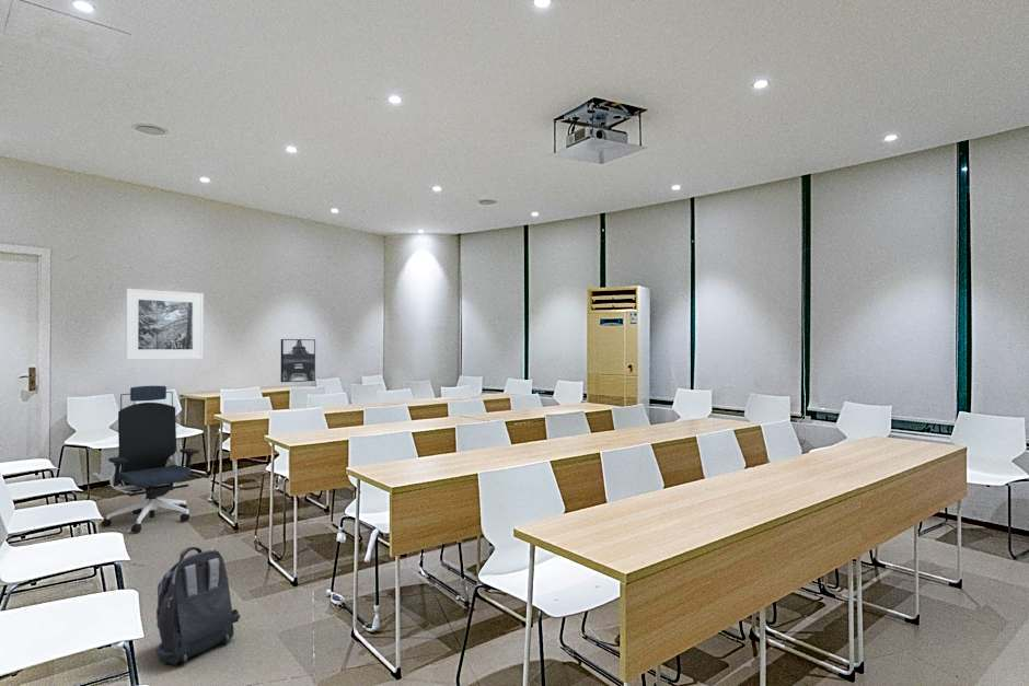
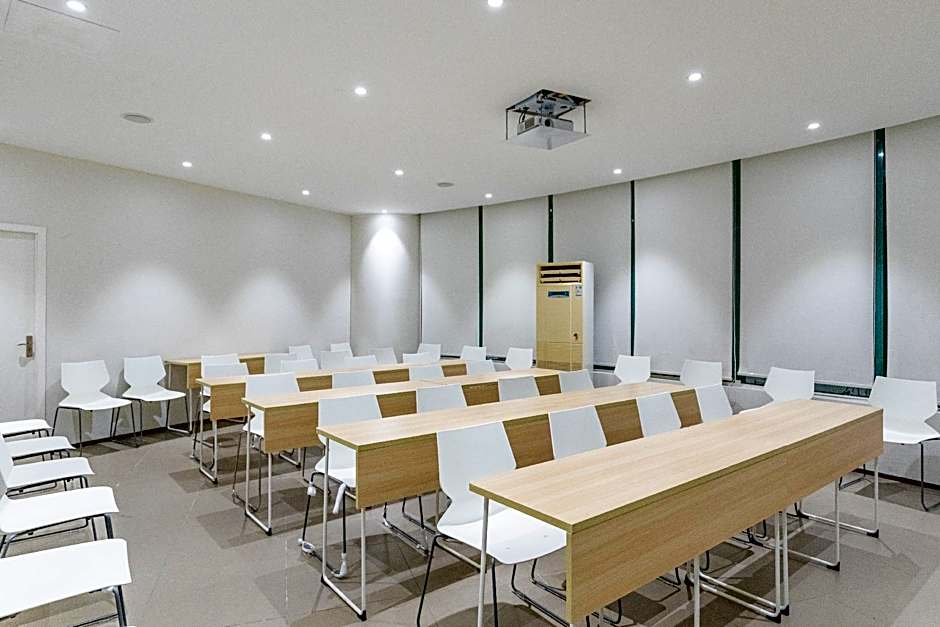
- office chair [100,385,200,534]
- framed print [125,288,205,361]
- backpack [154,546,242,666]
- wall art [279,338,316,383]
